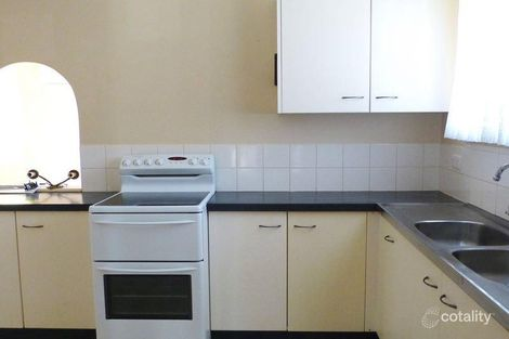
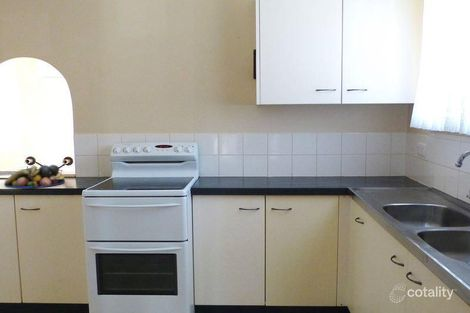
+ fruit bowl [3,164,66,189]
